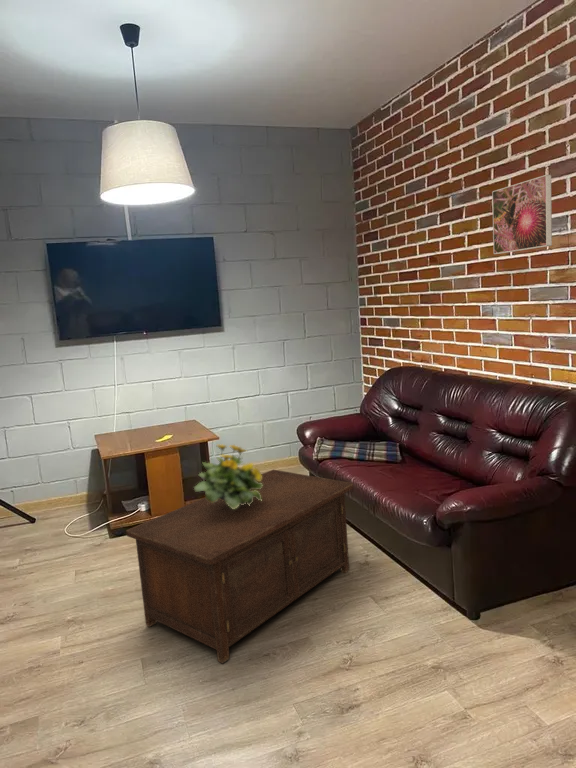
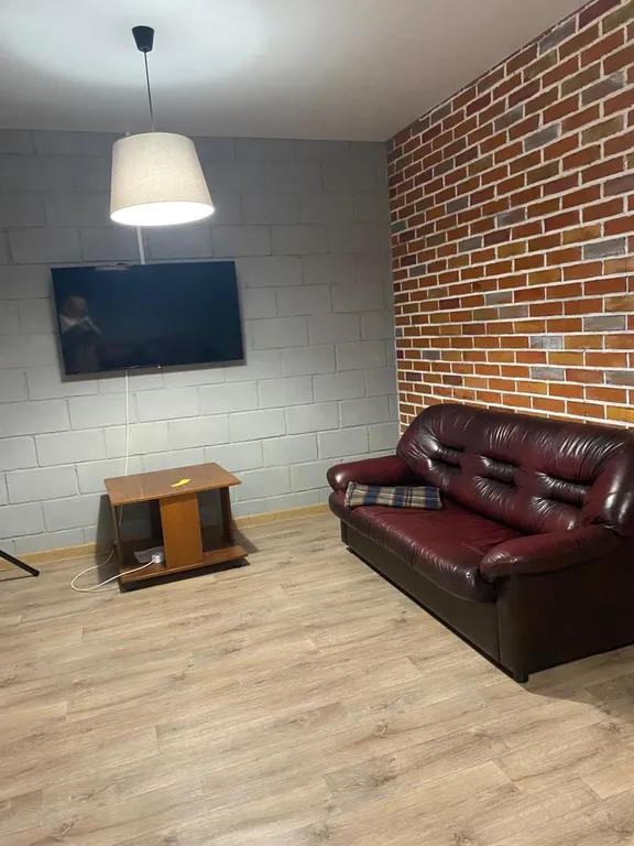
- flowering plant [193,443,263,509]
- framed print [491,174,553,255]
- cabinet [125,468,354,664]
